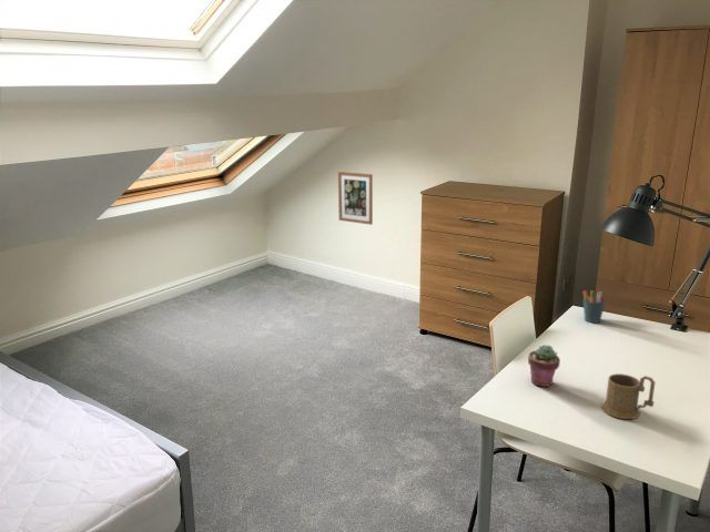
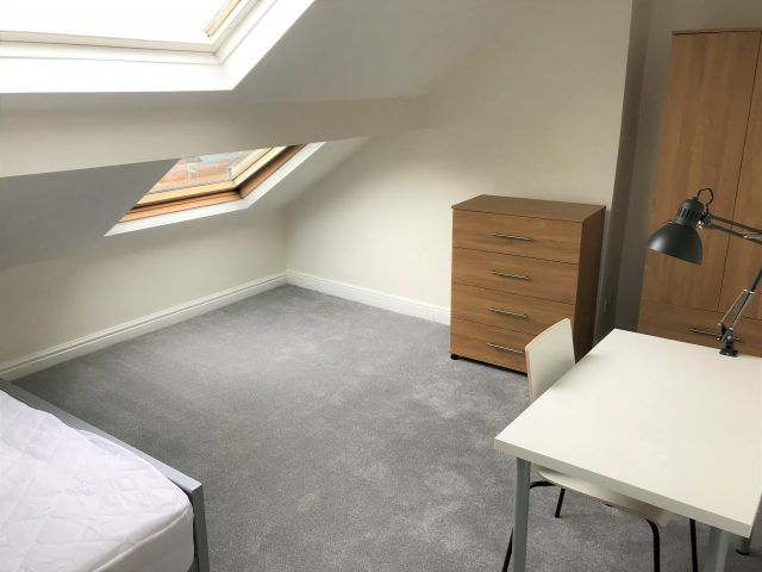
- potted succulent [527,344,561,388]
- mug [600,372,656,420]
- wall art [337,171,374,226]
- pen holder [582,289,607,324]
